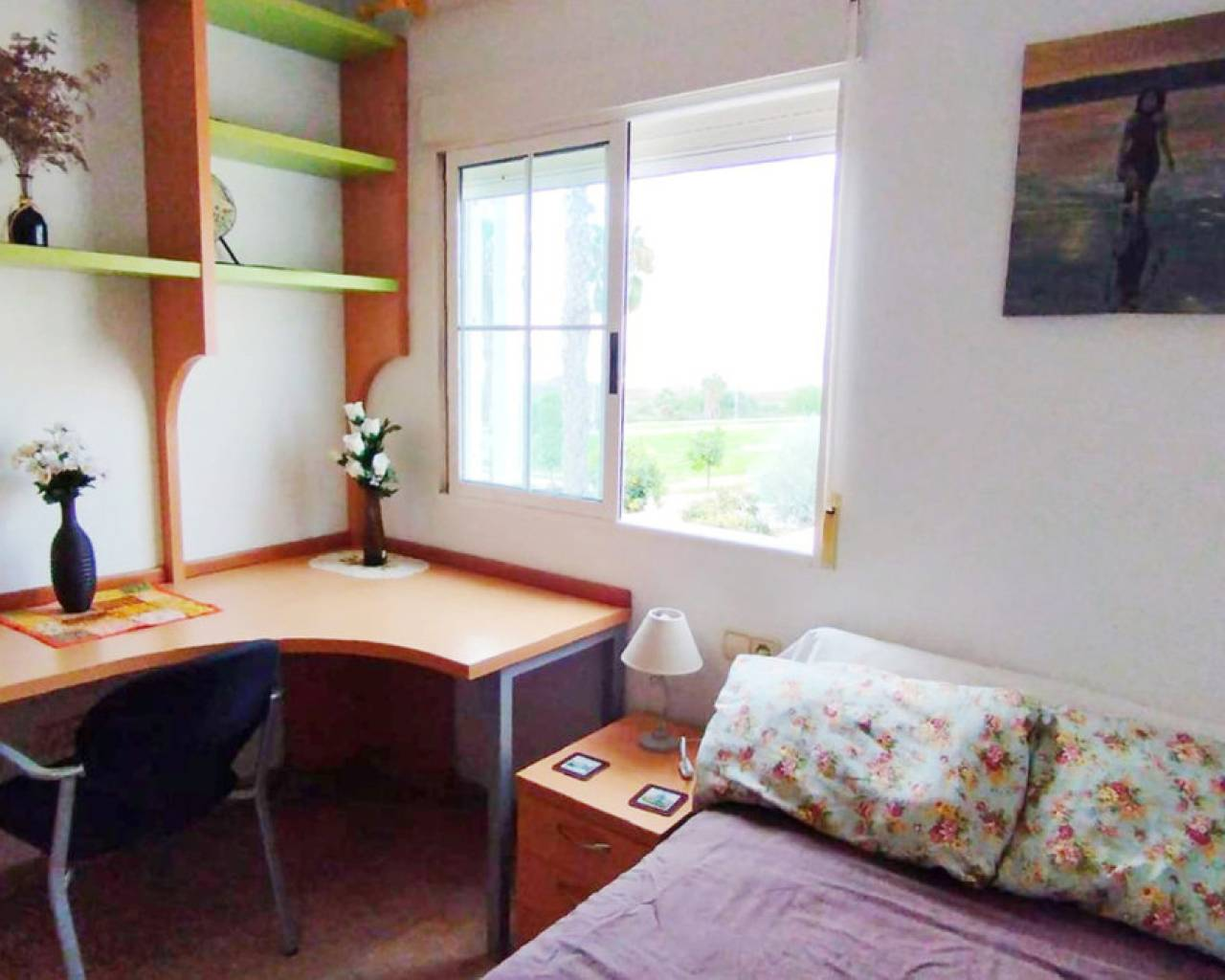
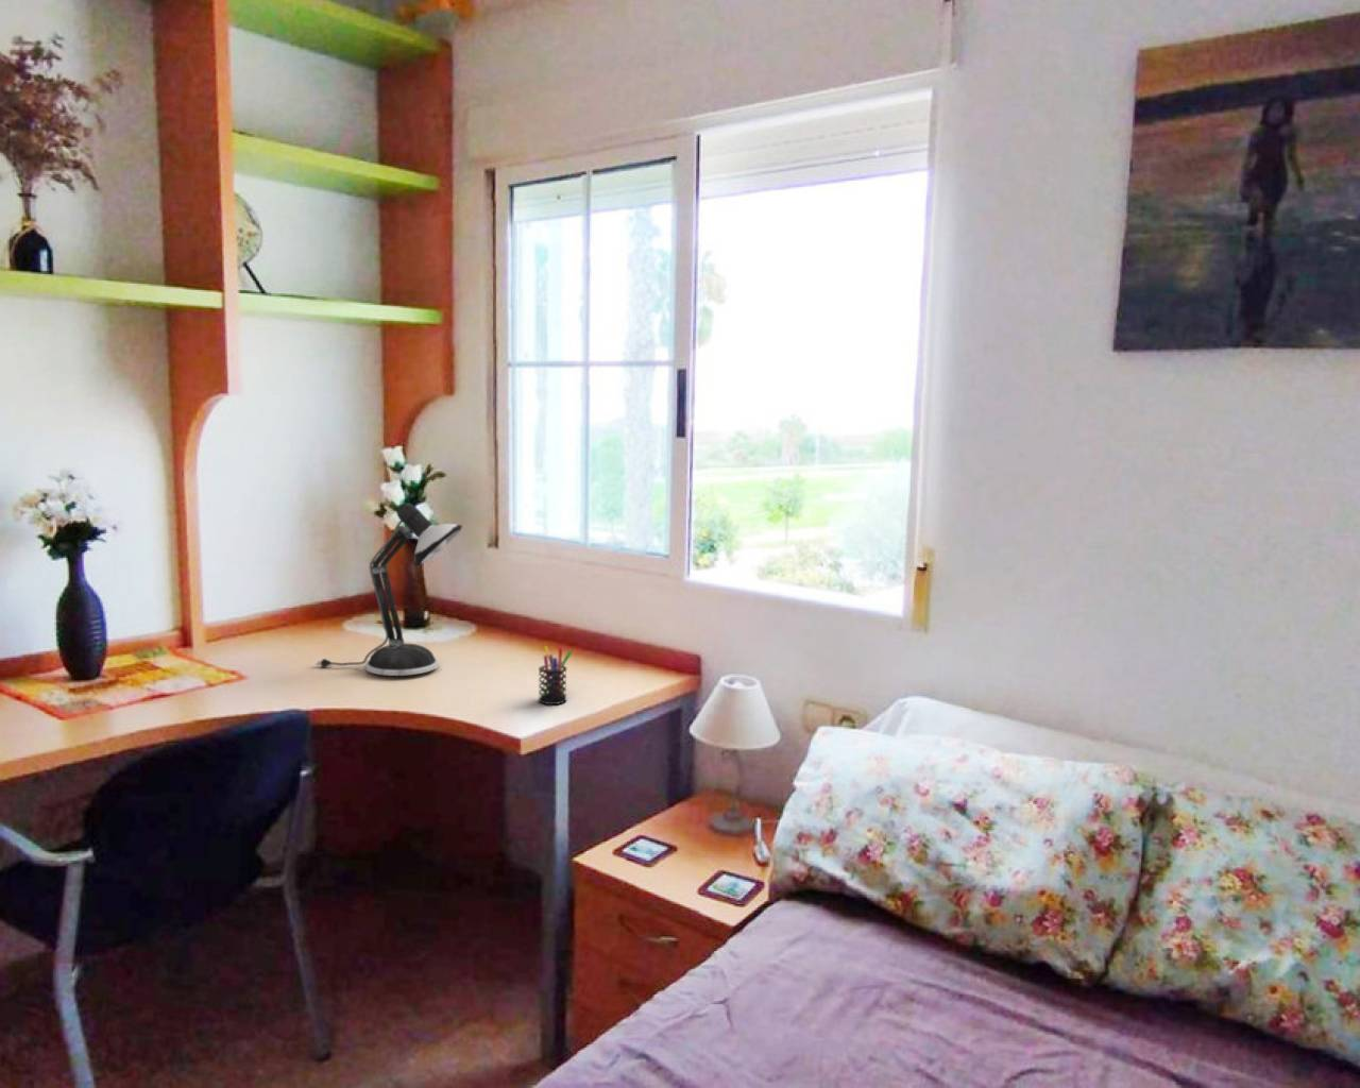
+ desk lamp [314,502,463,677]
+ pen holder [537,645,573,705]
